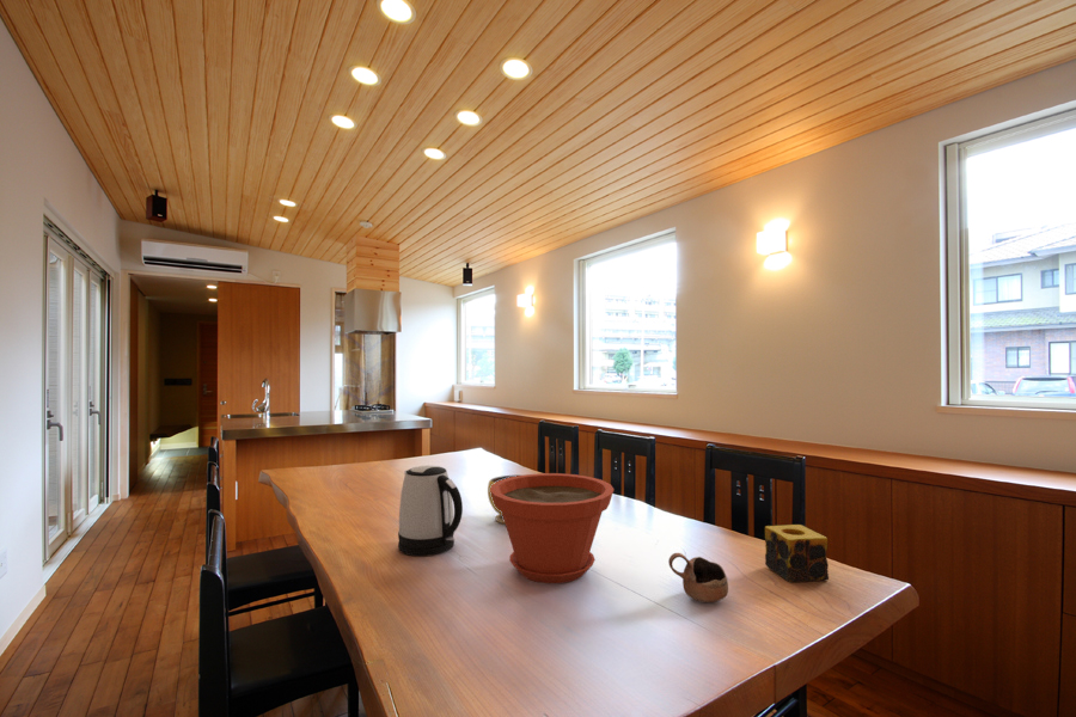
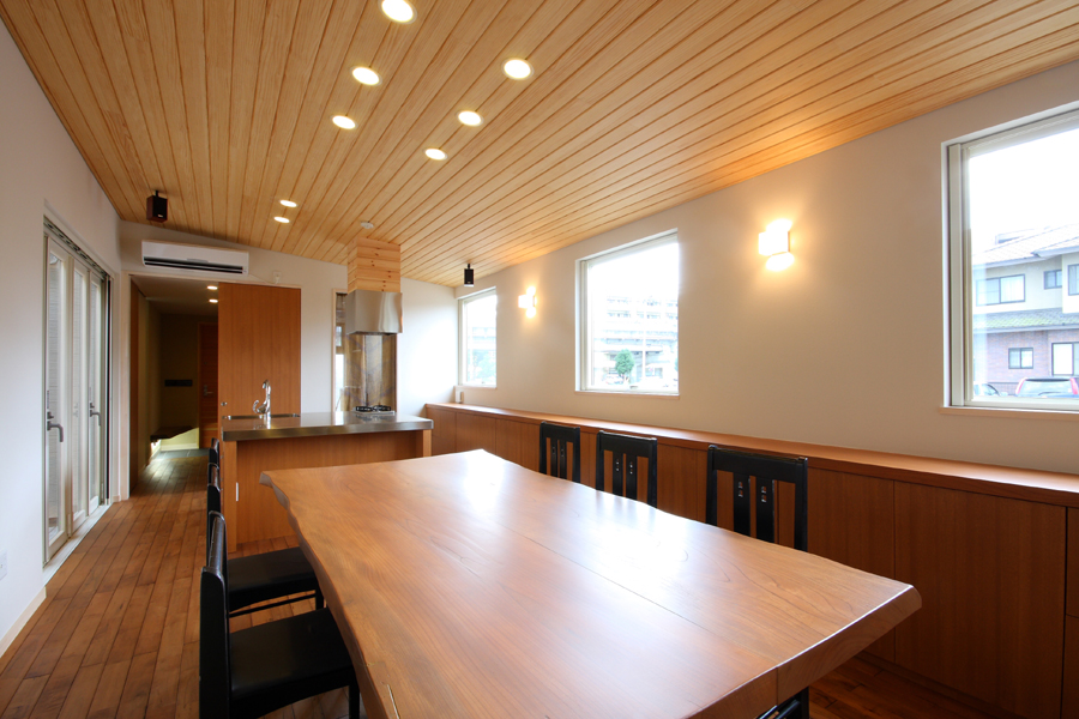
- bowl [487,474,518,525]
- plant pot [490,472,616,584]
- kettle [397,465,464,557]
- cup [667,552,729,603]
- candle [764,523,830,583]
